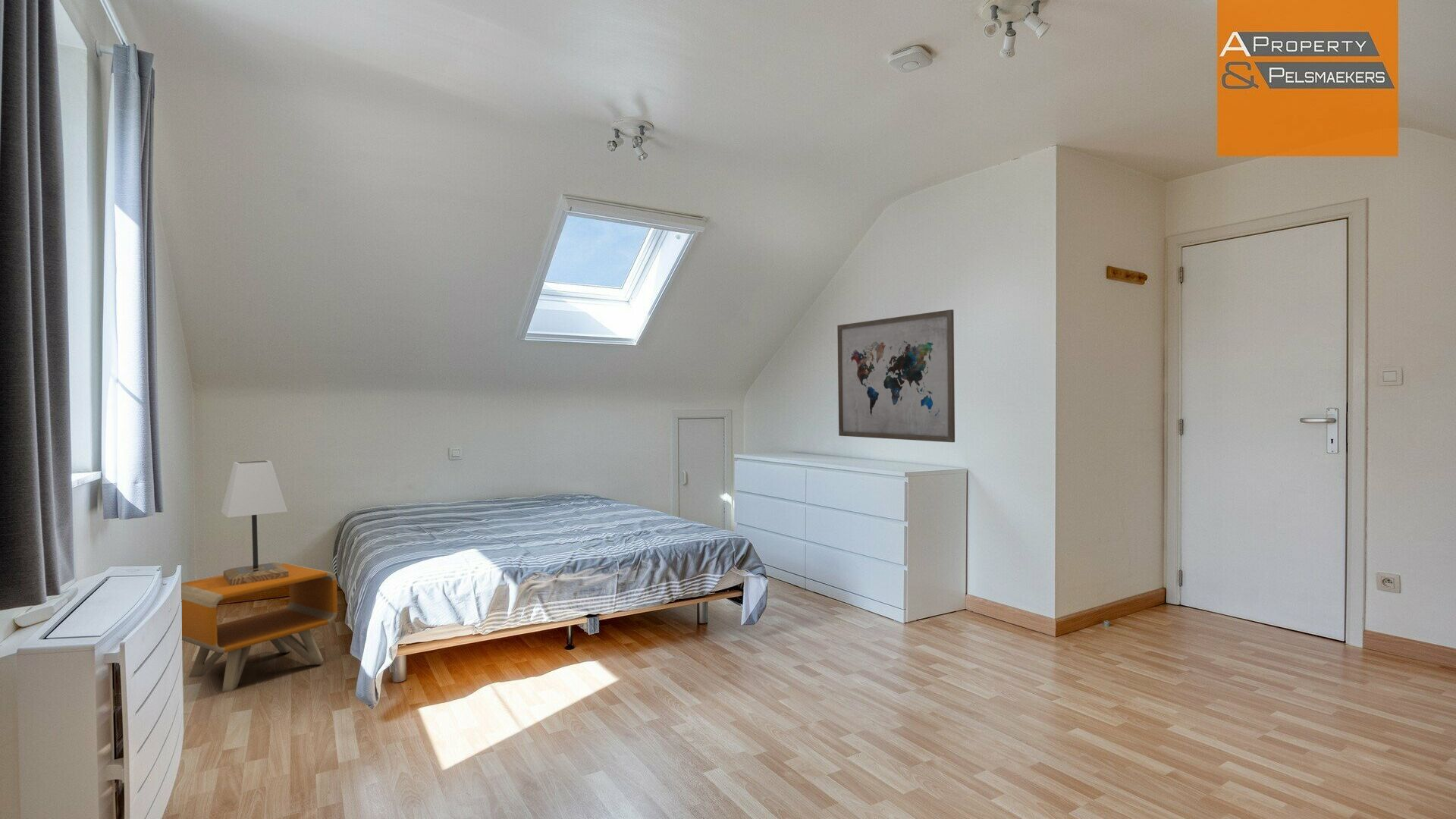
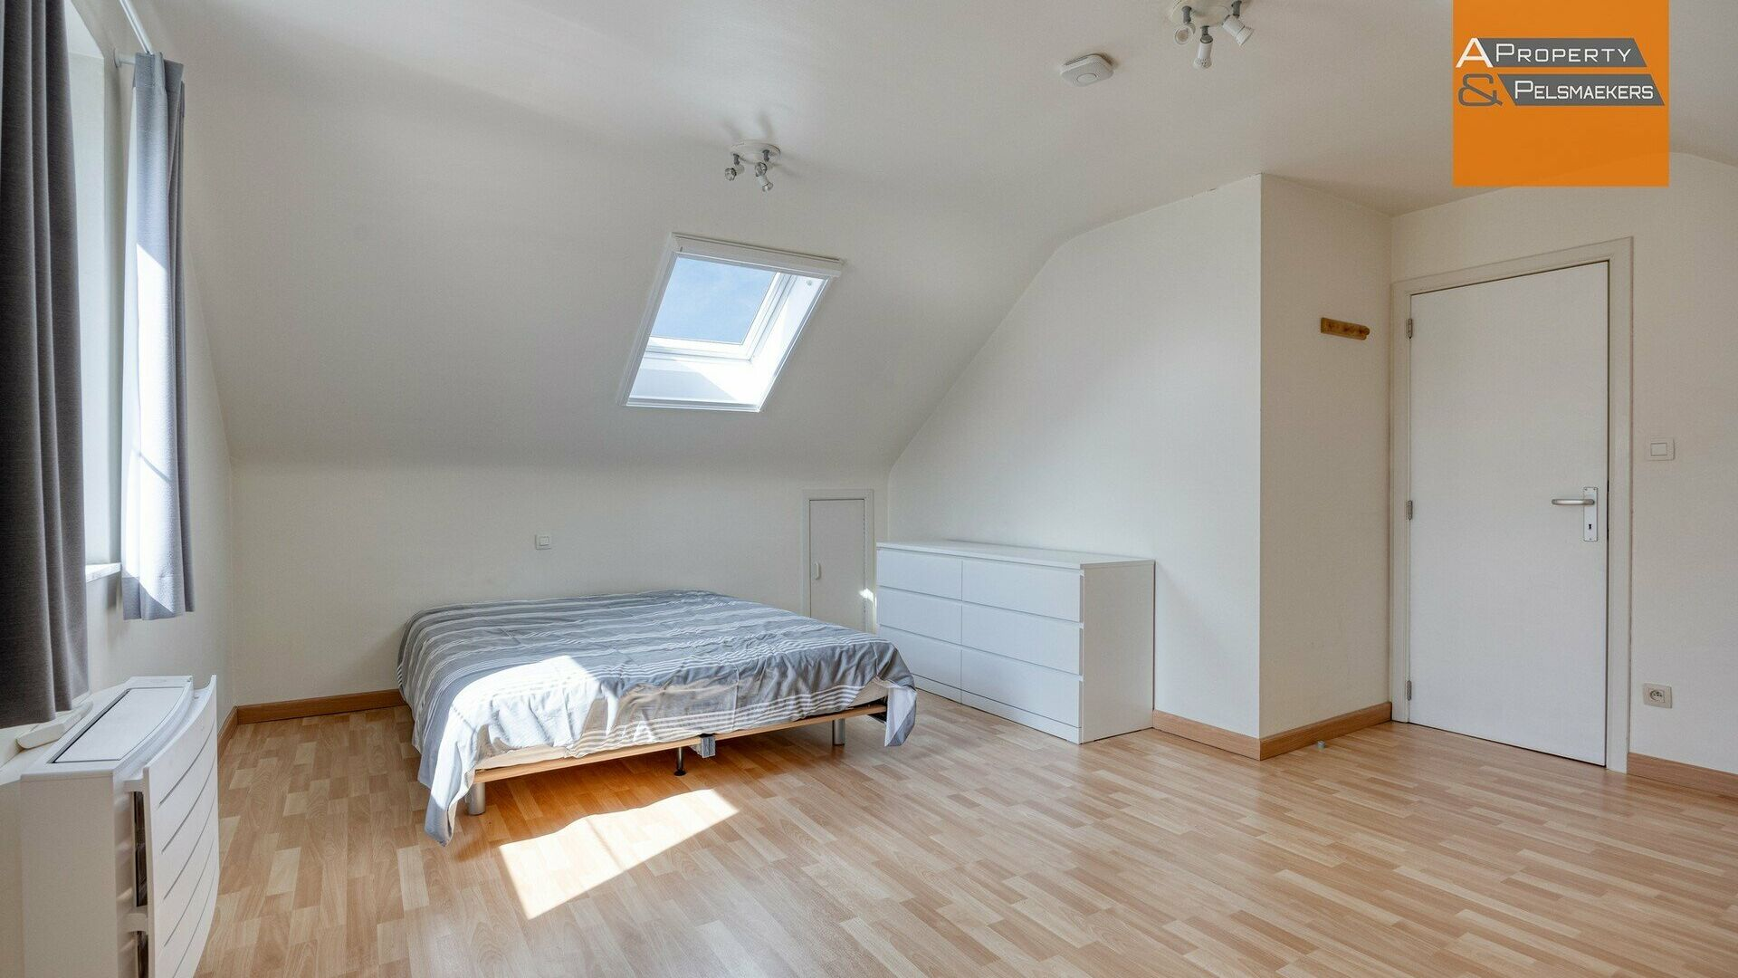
- nightstand [180,563,338,692]
- wall art [836,309,956,443]
- lamp [221,460,288,585]
